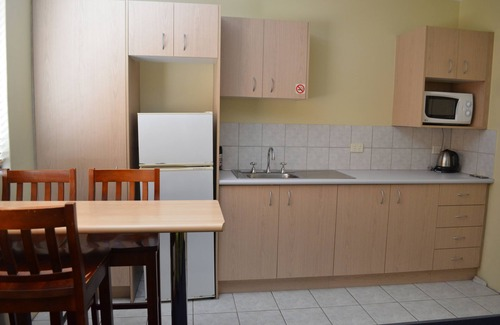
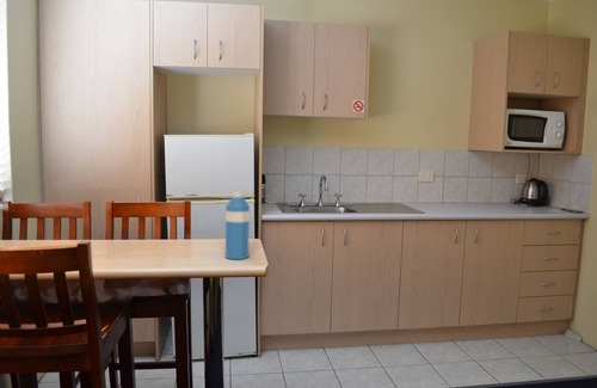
+ water bottle [224,190,251,260]
